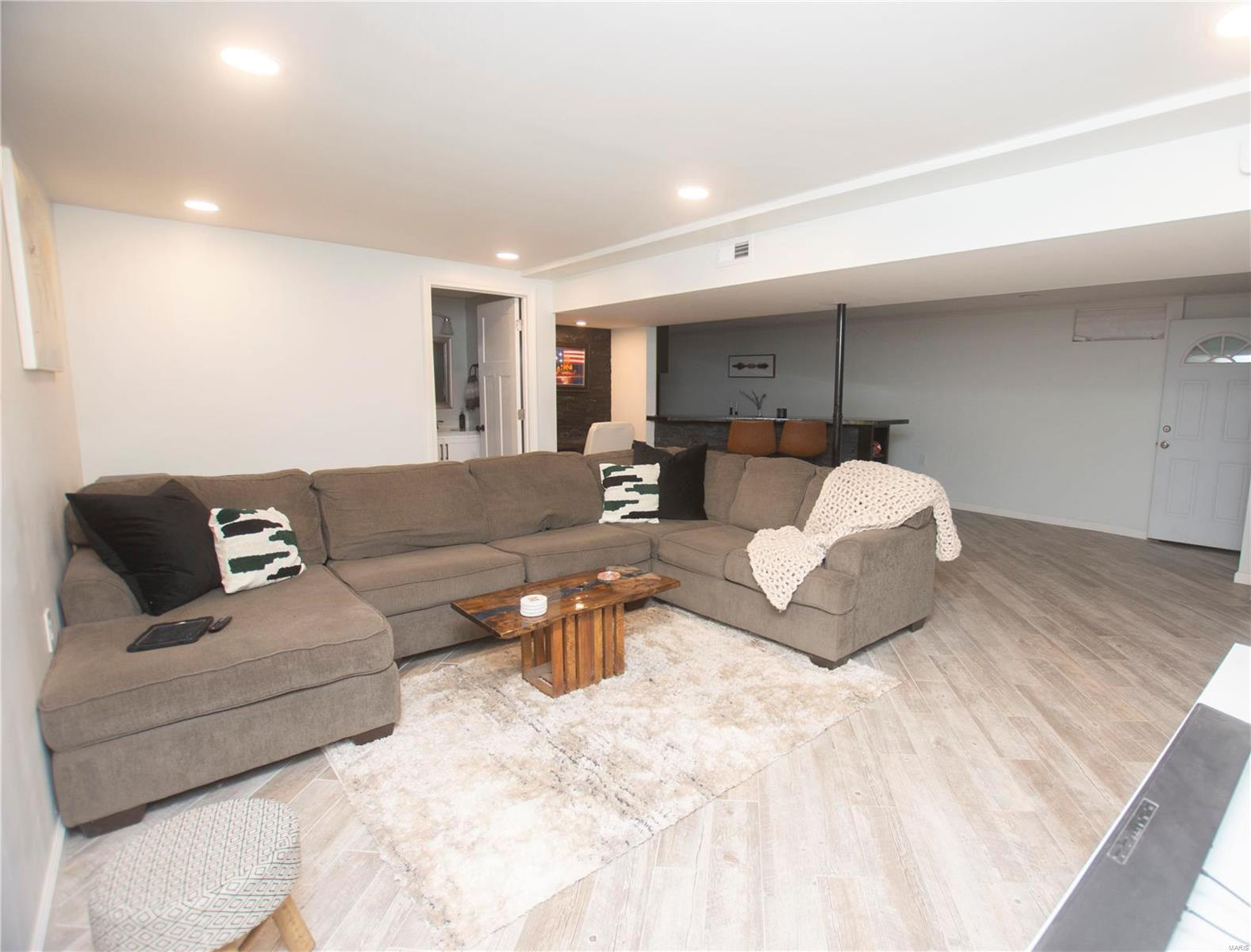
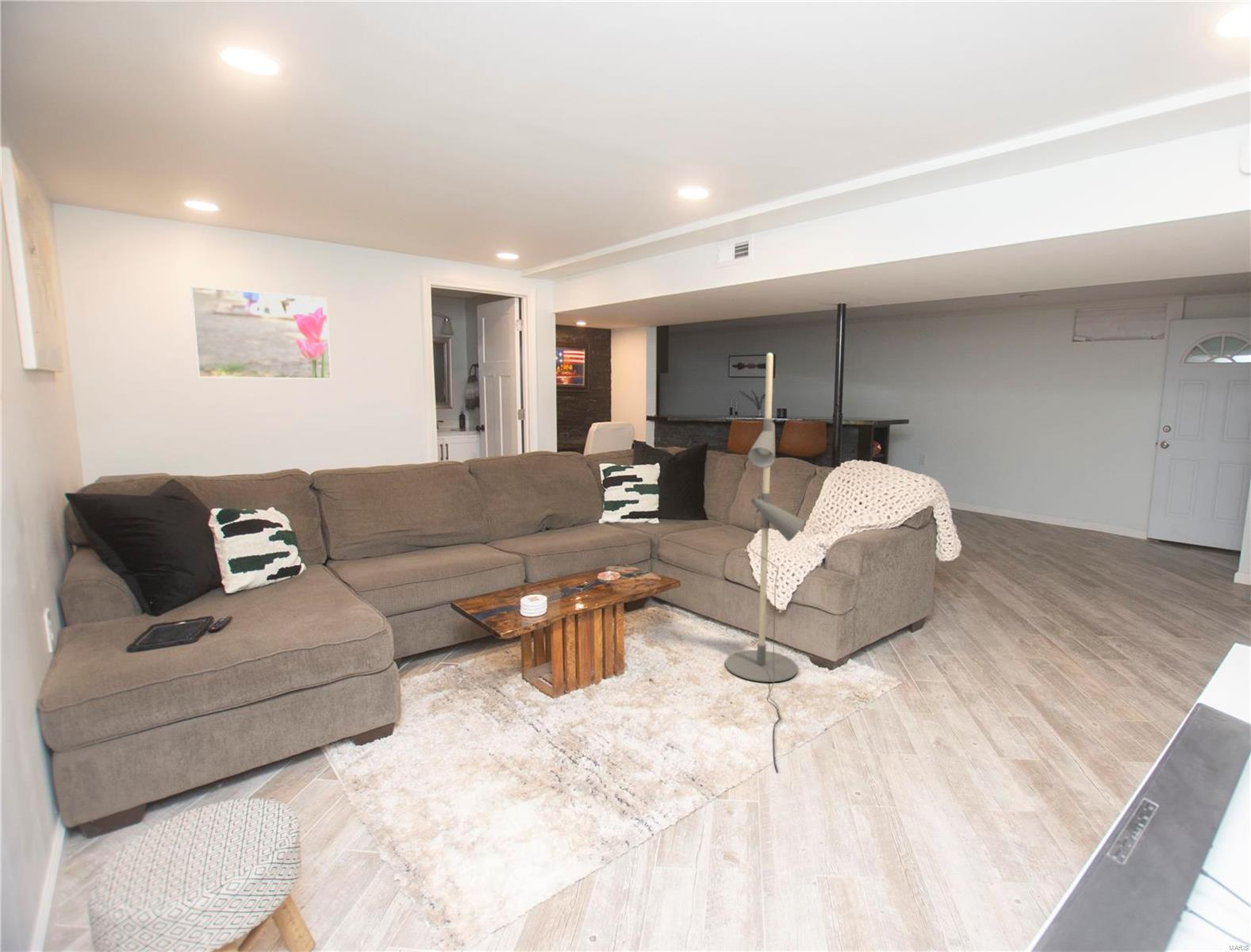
+ floor lamp [724,352,805,773]
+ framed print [190,285,332,380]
